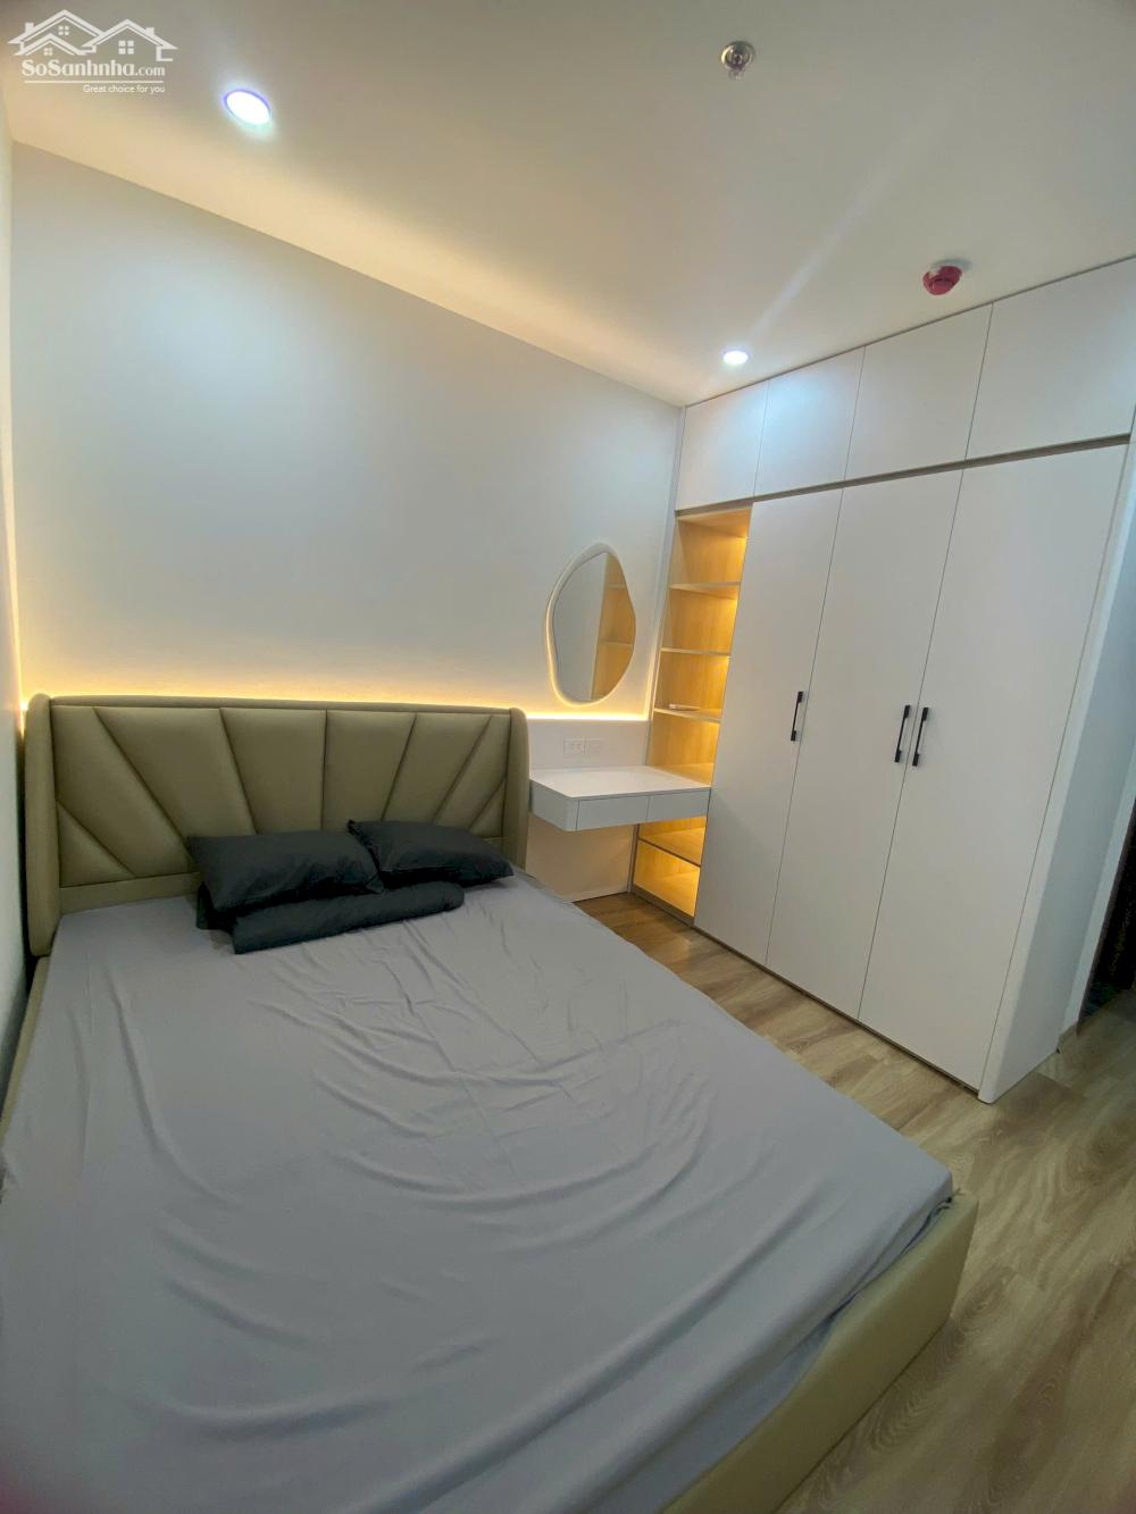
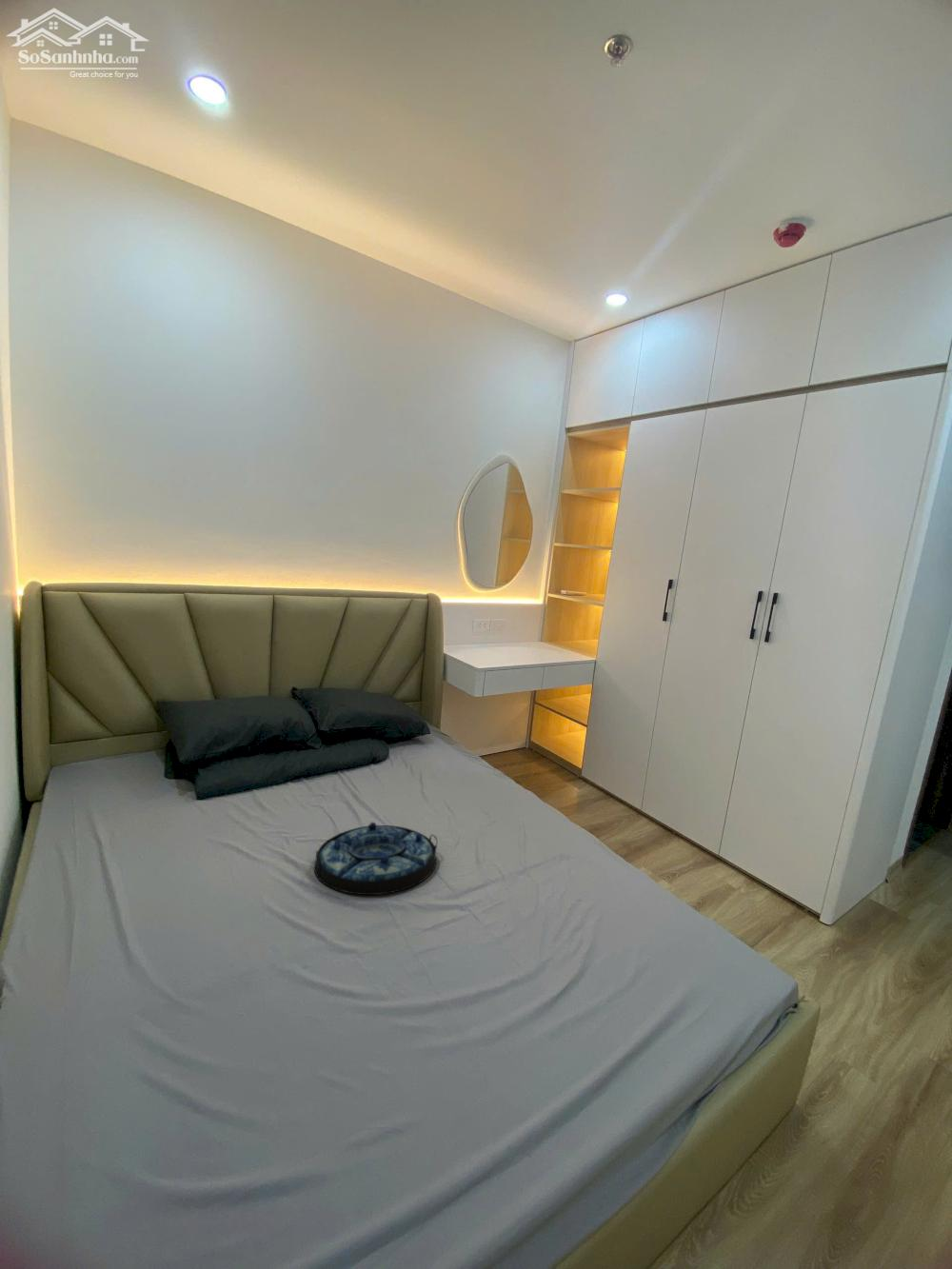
+ serving tray [313,822,438,896]
